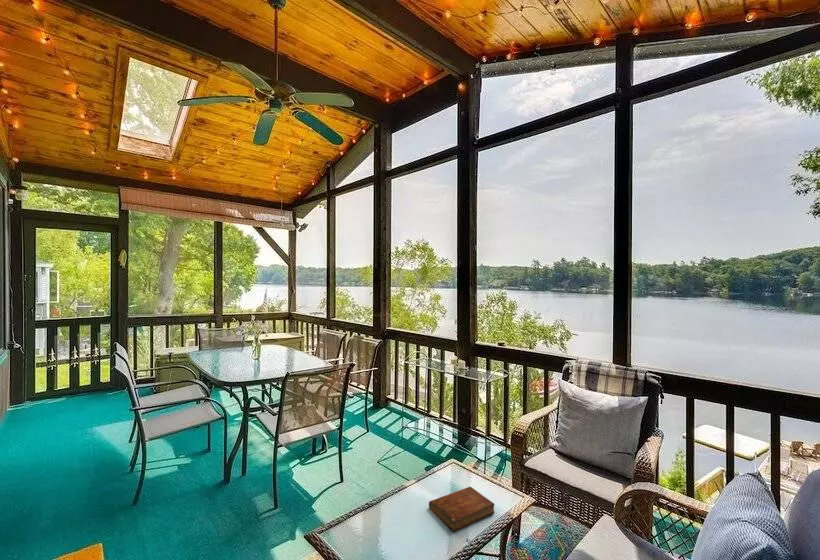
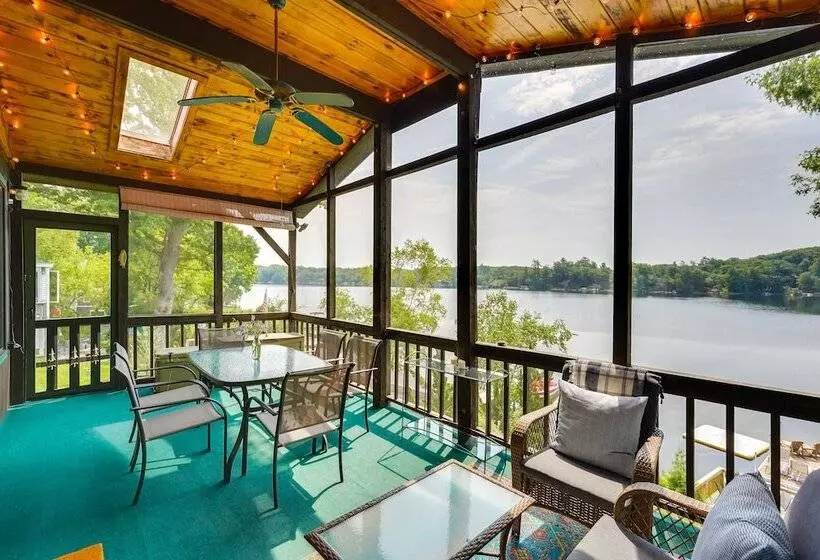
- bible [428,486,495,532]
